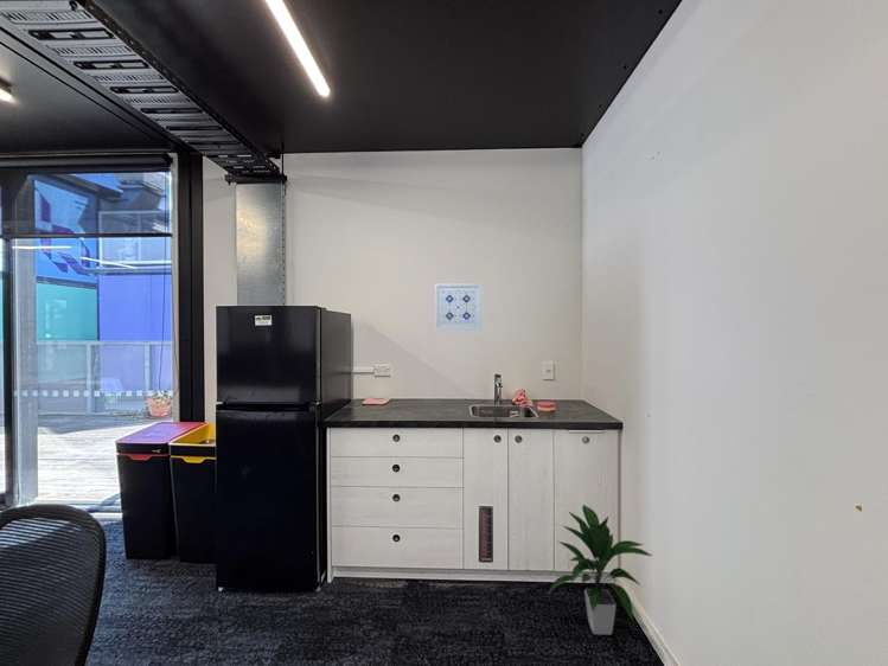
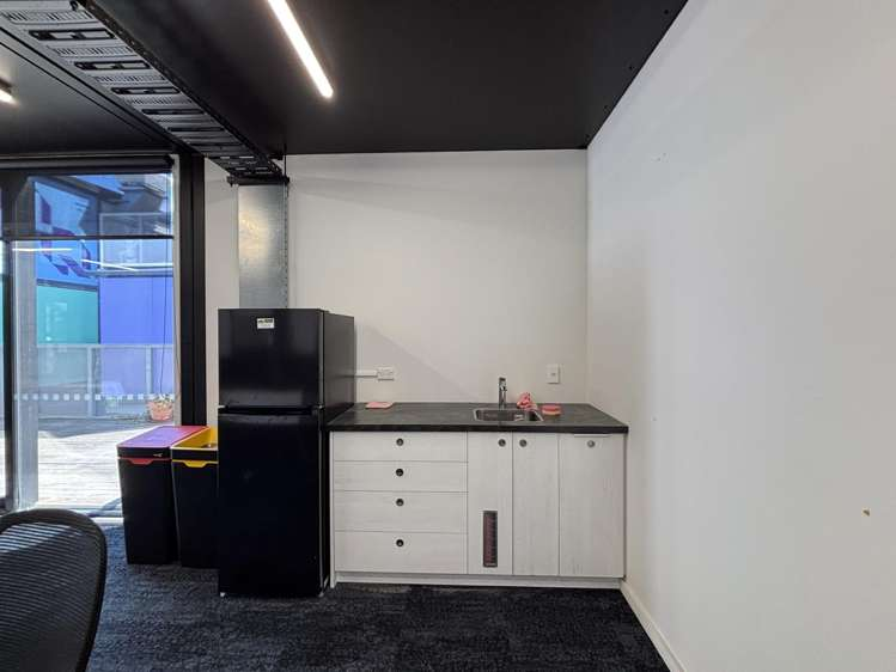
- indoor plant [545,504,653,636]
- wall art [434,282,483,332]
